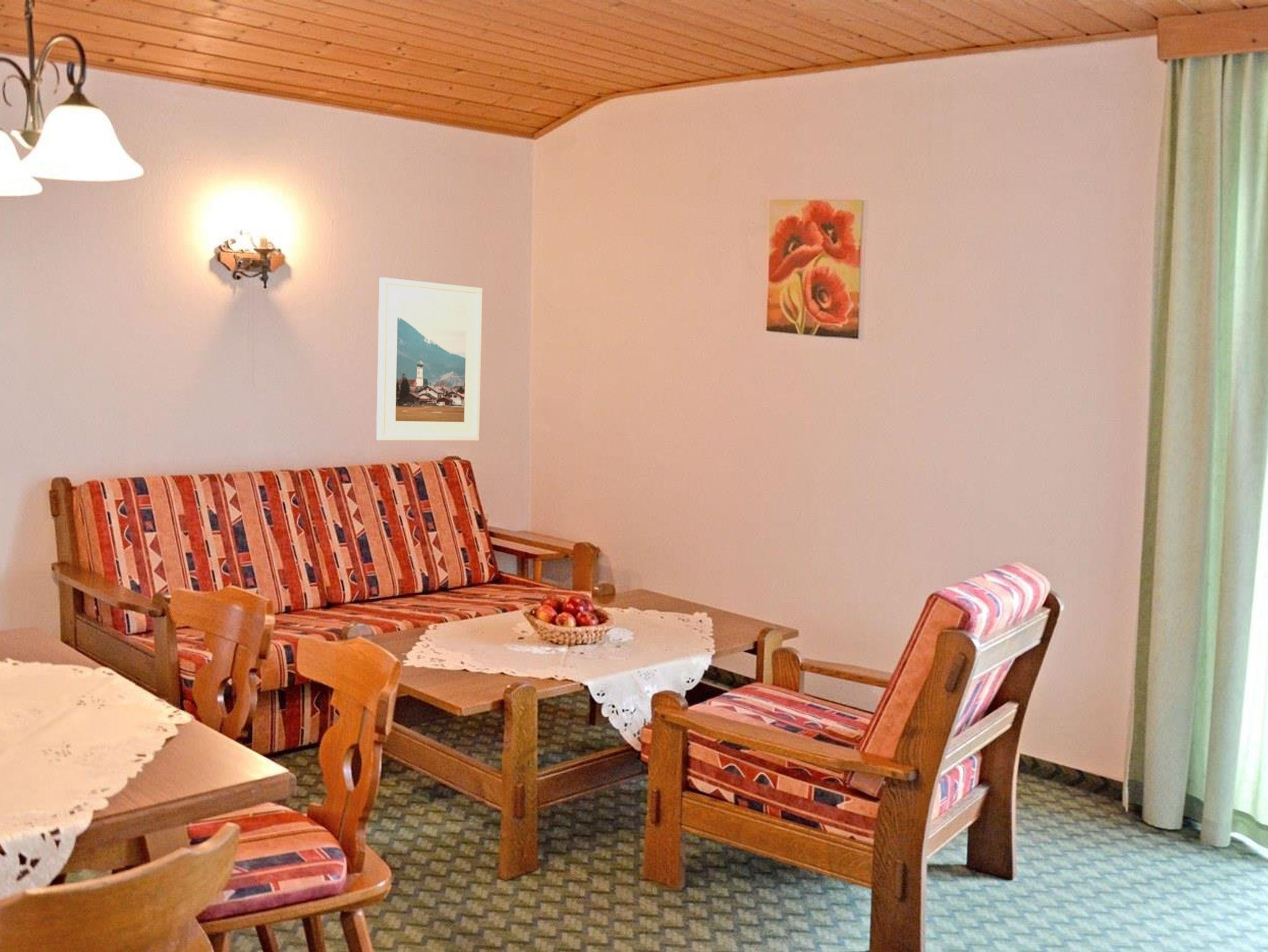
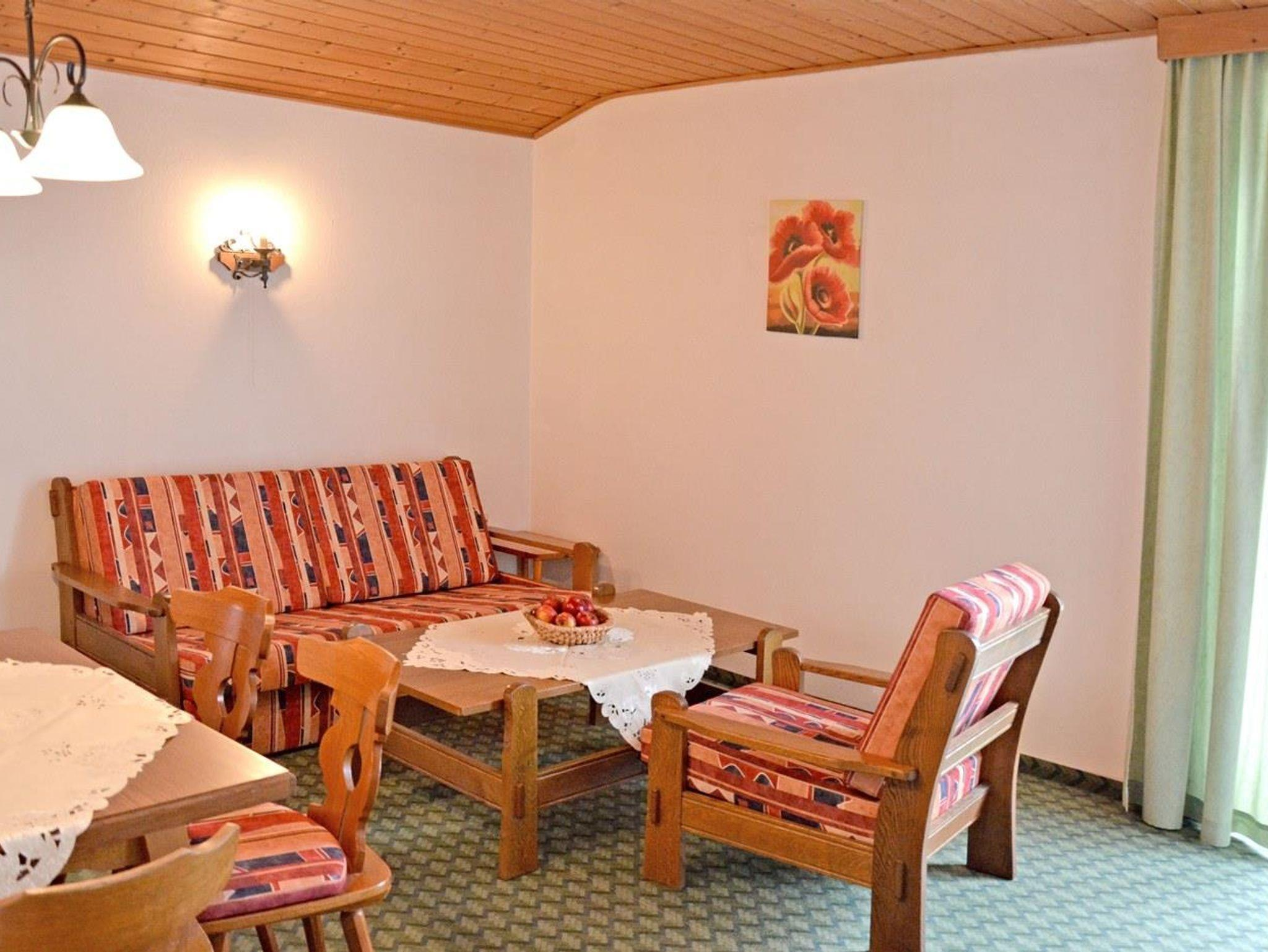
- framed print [376,277,483,441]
